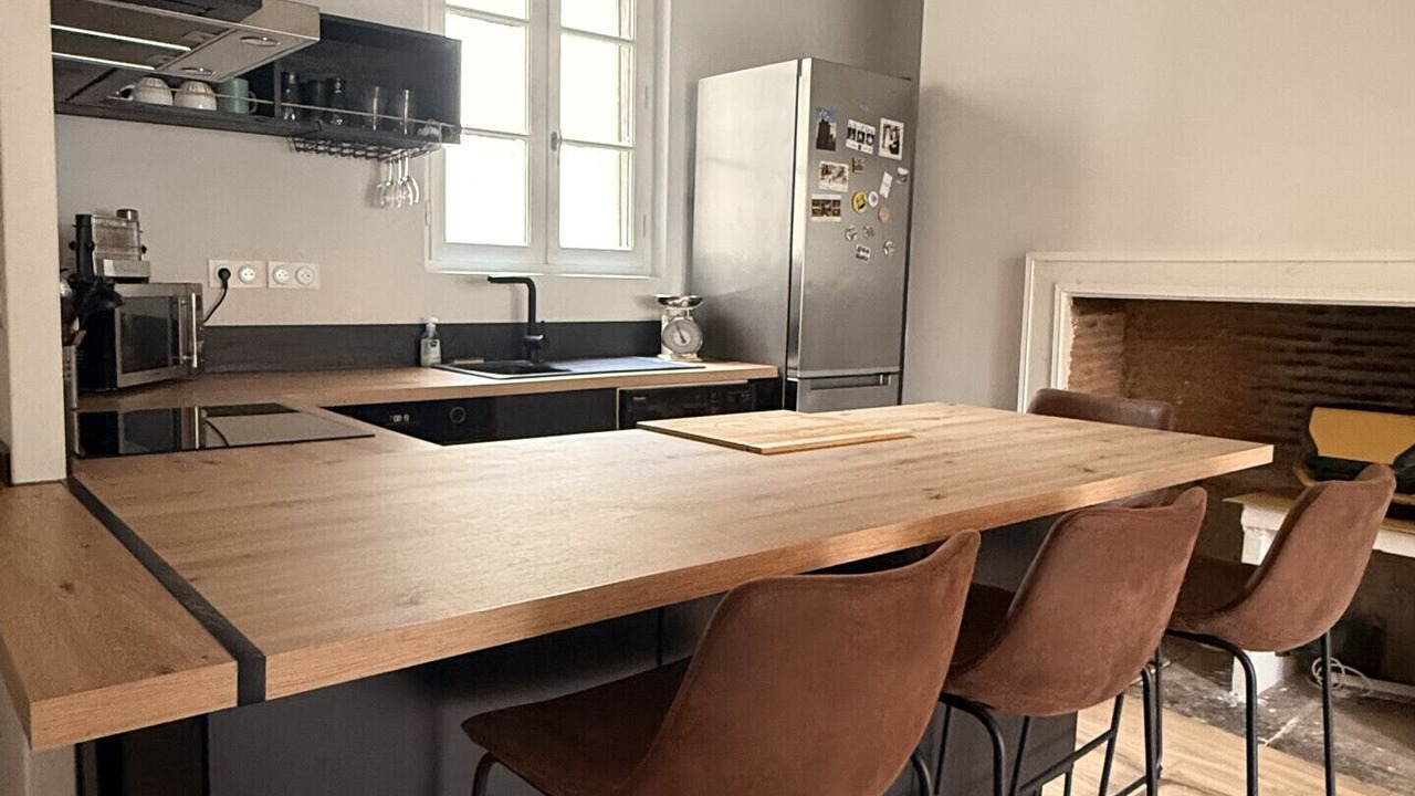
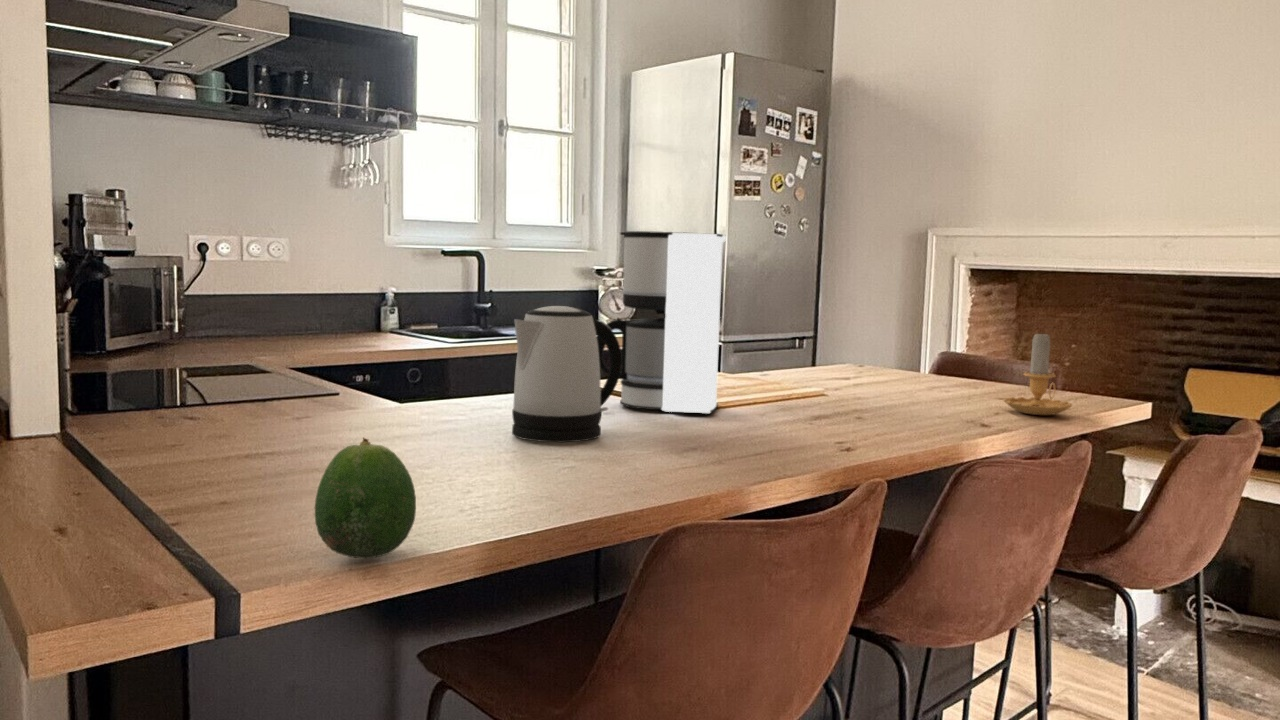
+ coffee maker [596,230,727,416]
+ fruit [314,437,417,560]
+ kettle [511,305,622,443]
+ candle [1002,329,1073,416]
